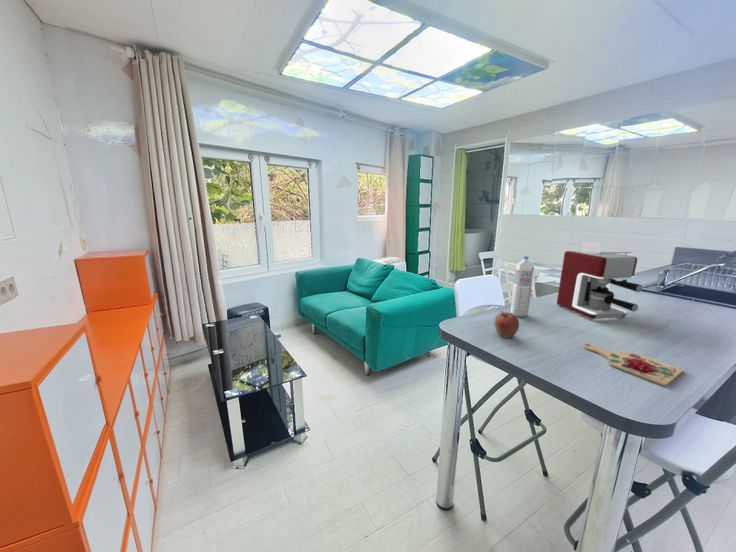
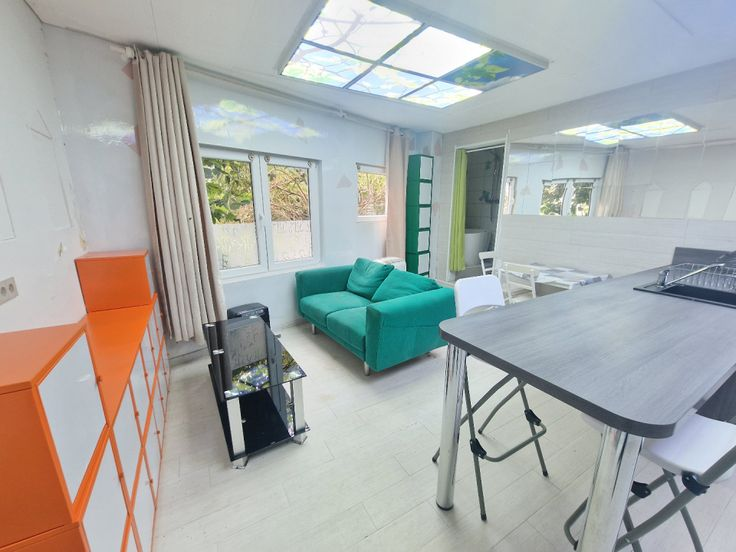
- coffee maker [556,241,644,320]
- water bottle [509,255,535,318]
- fruit [493,310,520,339]
- cutting board [582,343,684,387]
